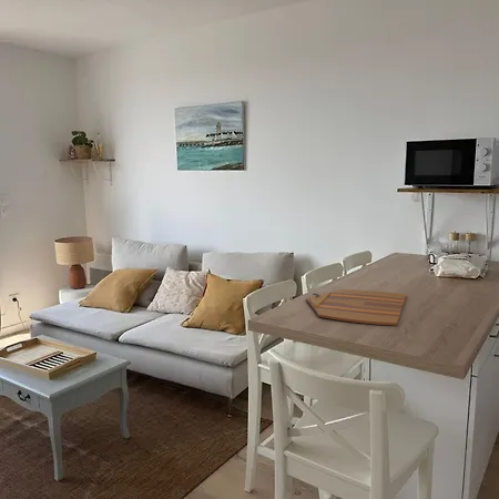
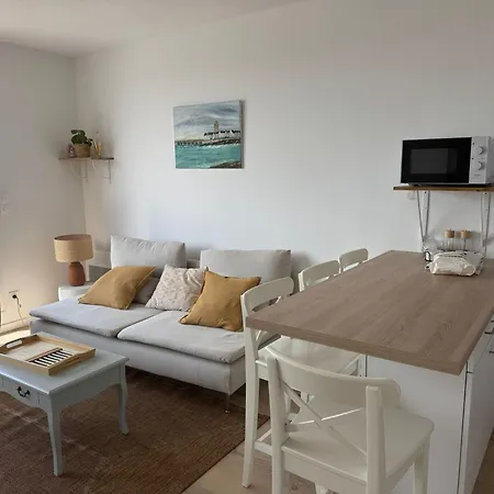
- cutting board [305,288,407,327]
